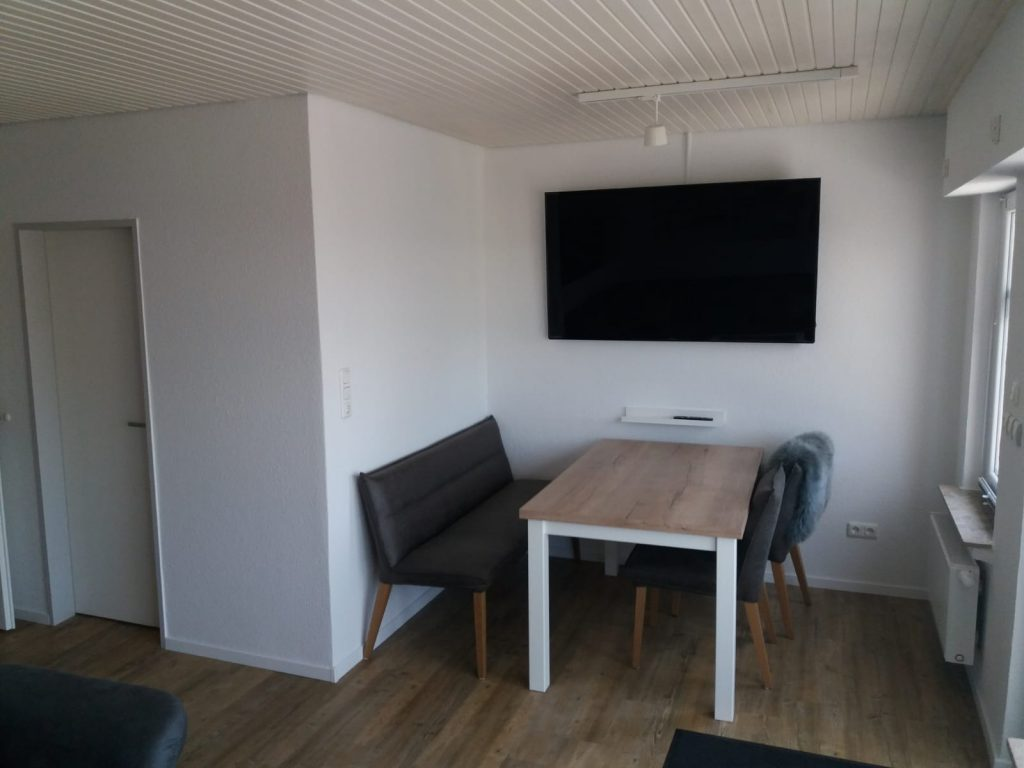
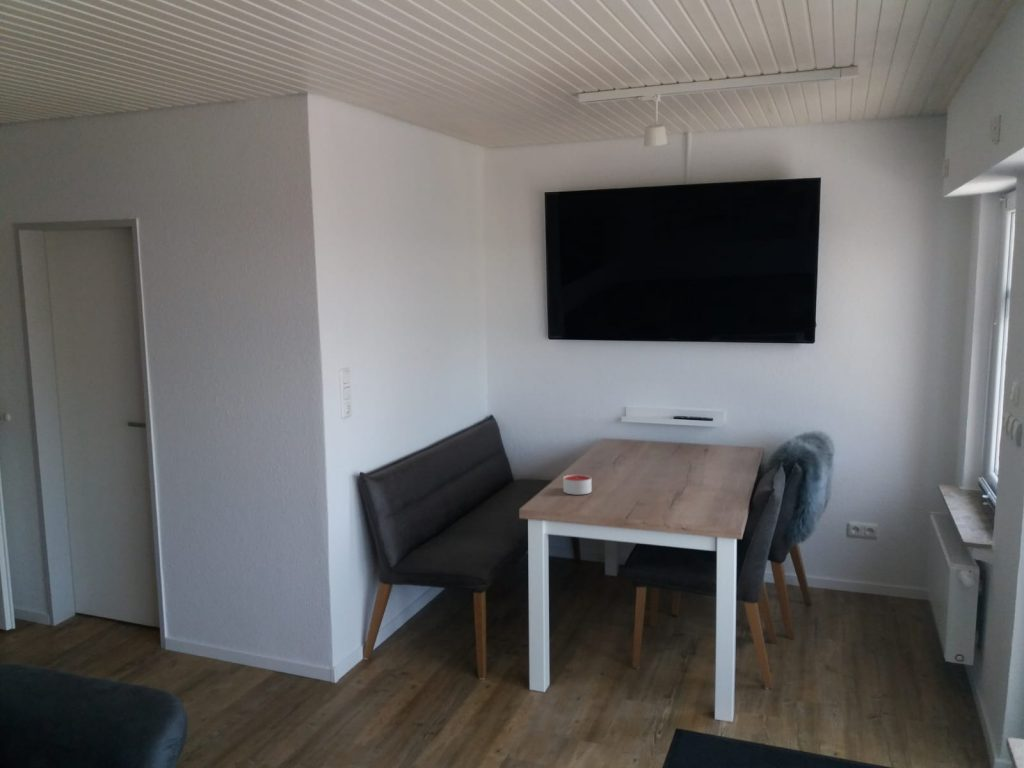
+ candle [562,474,593,496]
